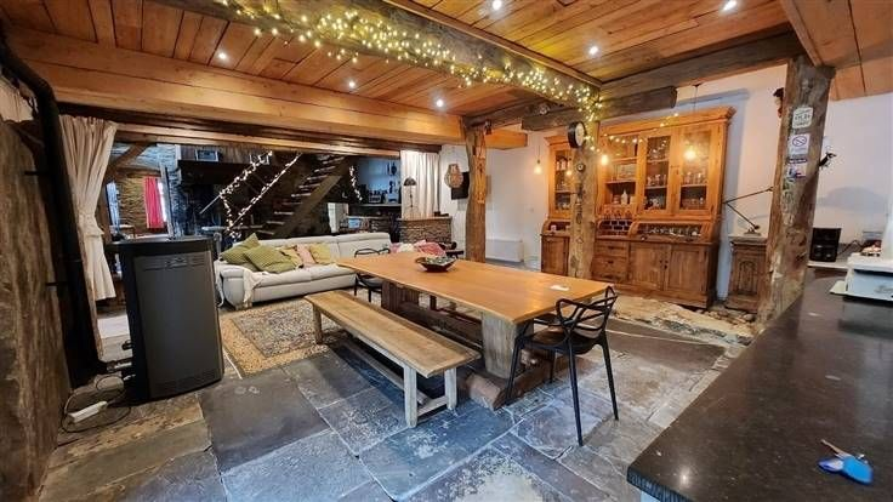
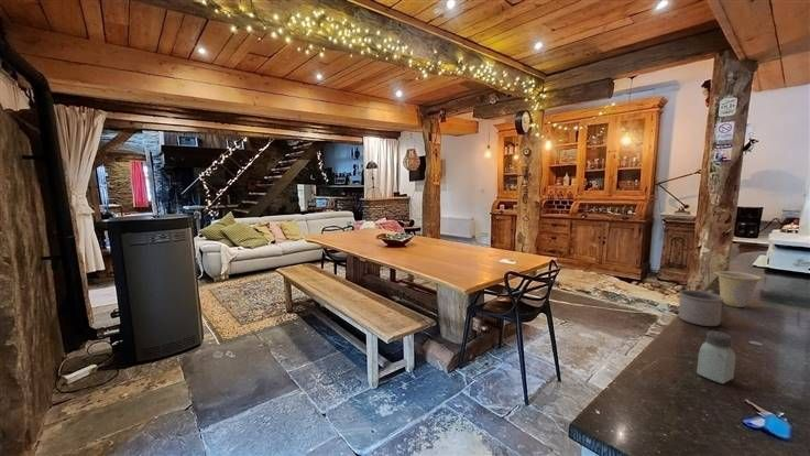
+ cup [714,270,763,308]
+ saltshaker [696,330,736,384]
+ mug [678,289,724,327]
